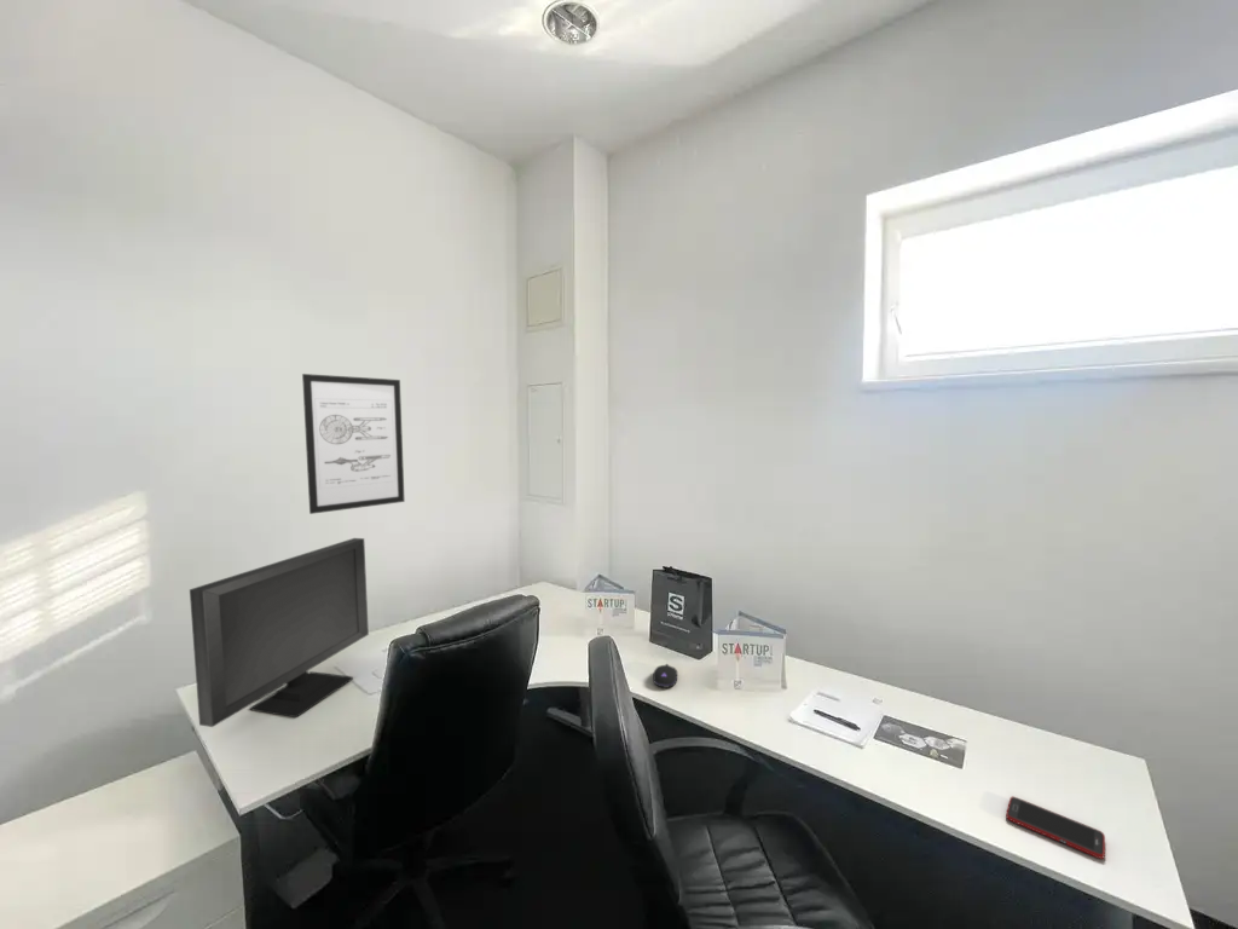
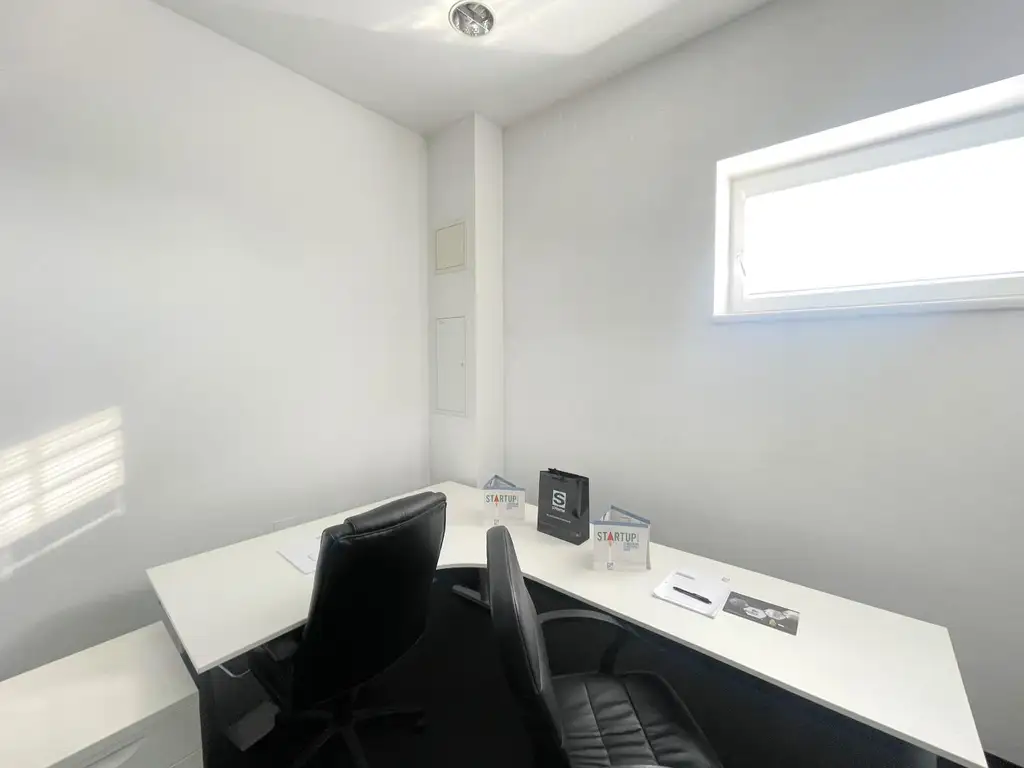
- cell phone [1005,796,1106,860]
- wall art [301,373,406,515]
- computer mouse [652,663,678,689]
- computer monitor [189,537,370,728]
